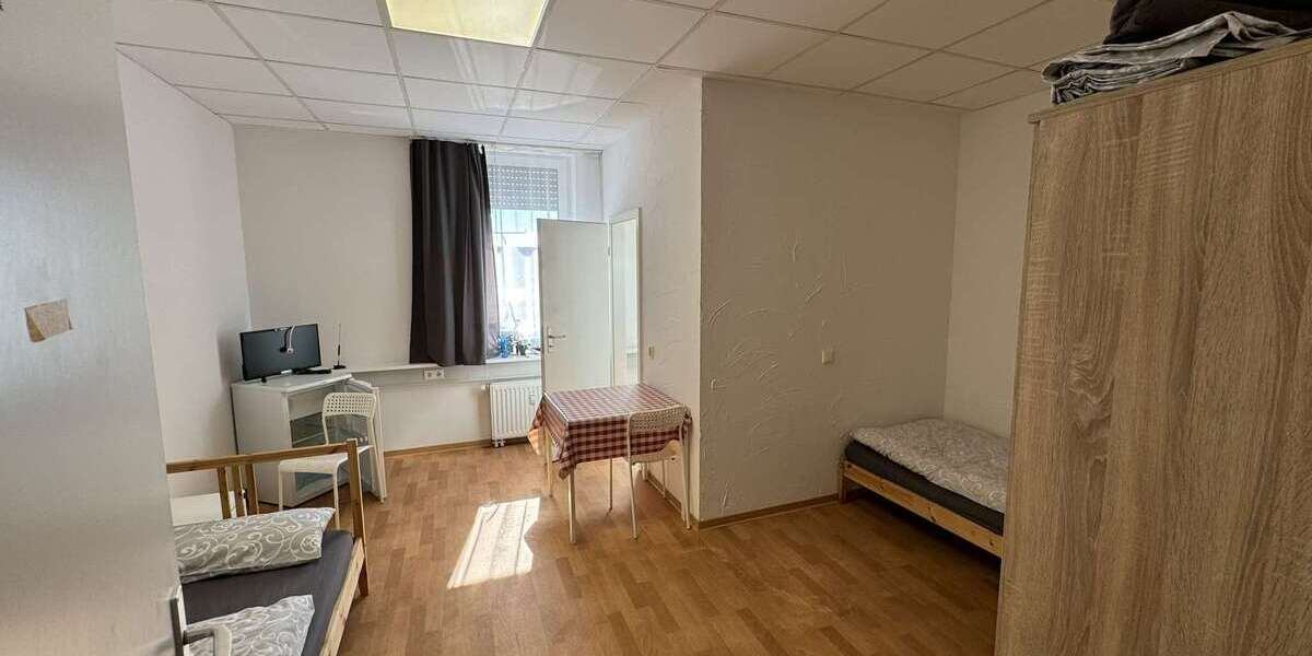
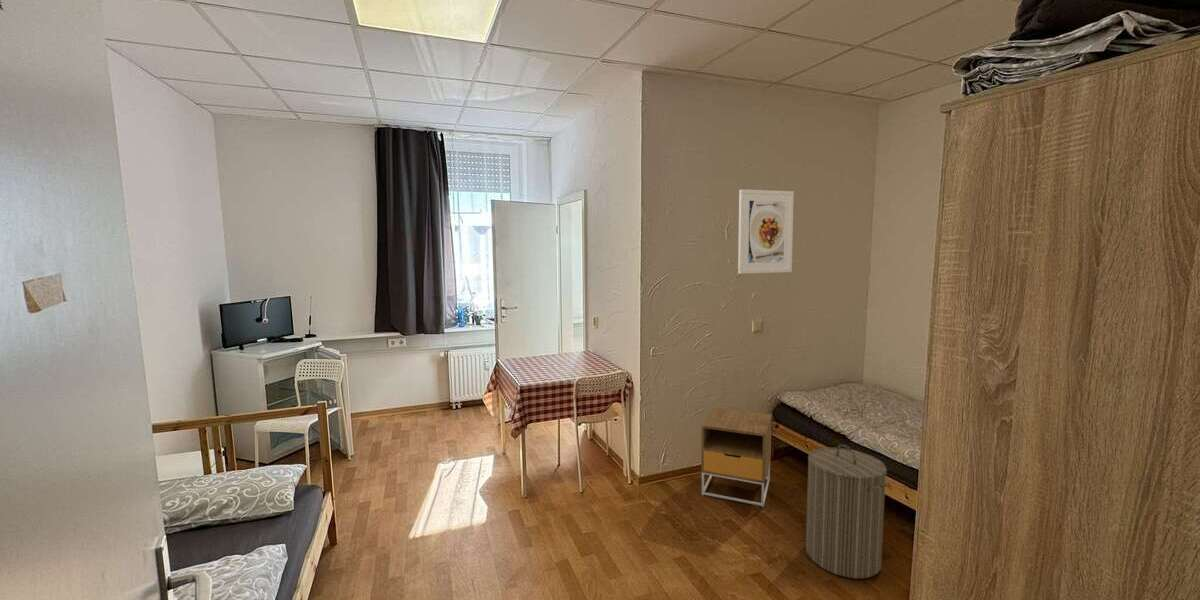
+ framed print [737,188,795,275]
+ laundry hamper [805,444,891,580]
+ nightstand [700,407,773,508]
